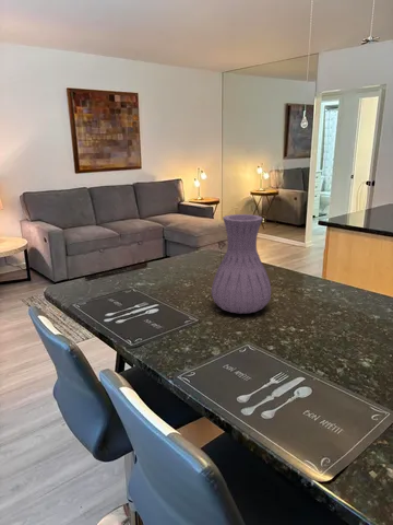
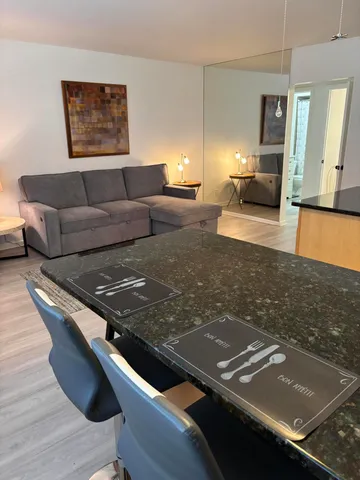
- vase [211,213,272,315]
